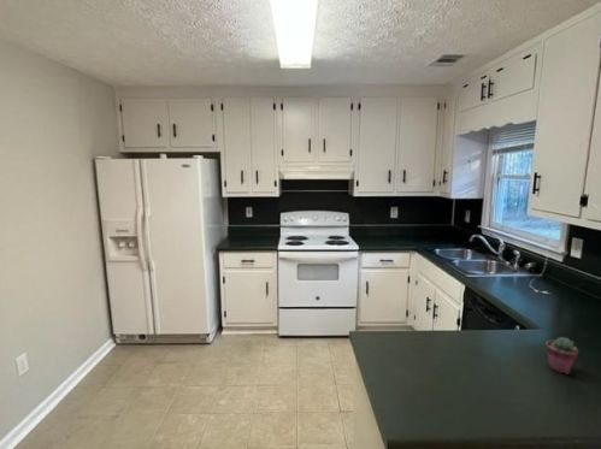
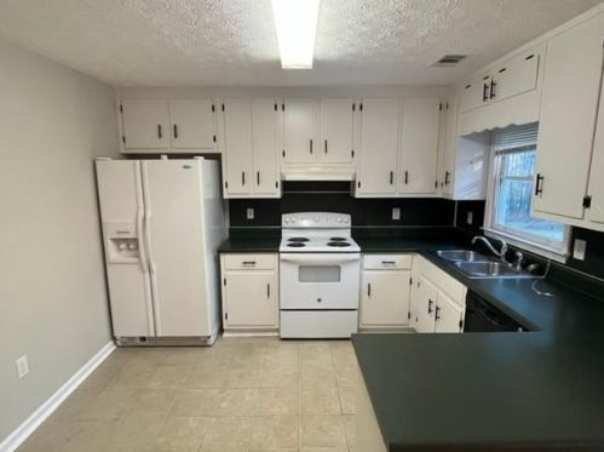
- potted succulent [544,336,579,376]
